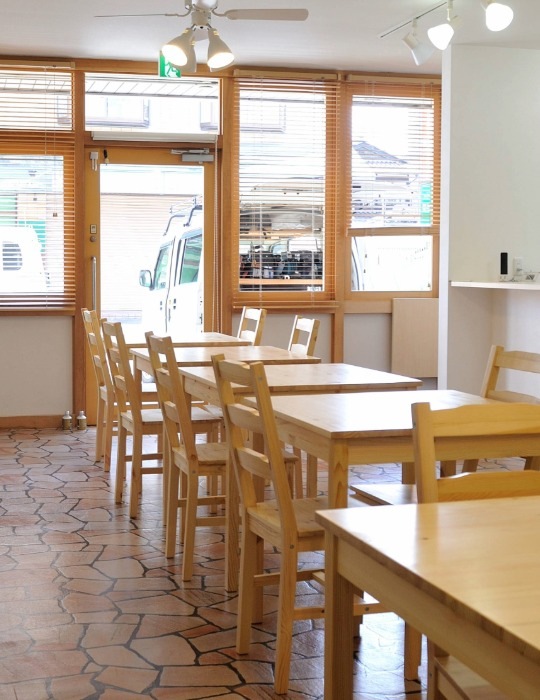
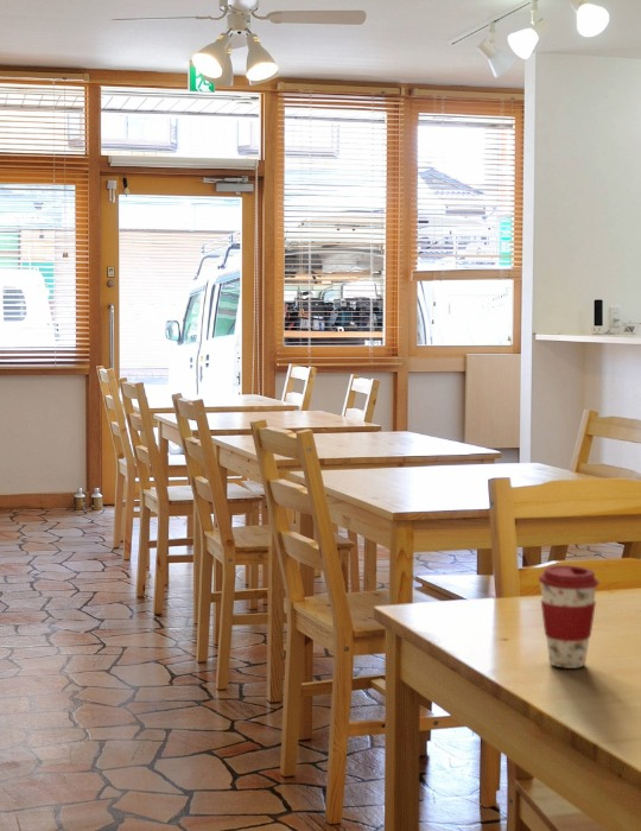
+ coffee cup [538,564,599,670]
